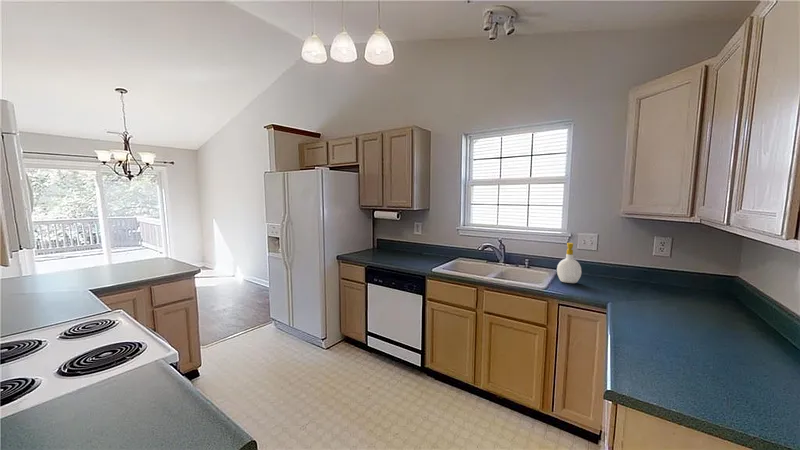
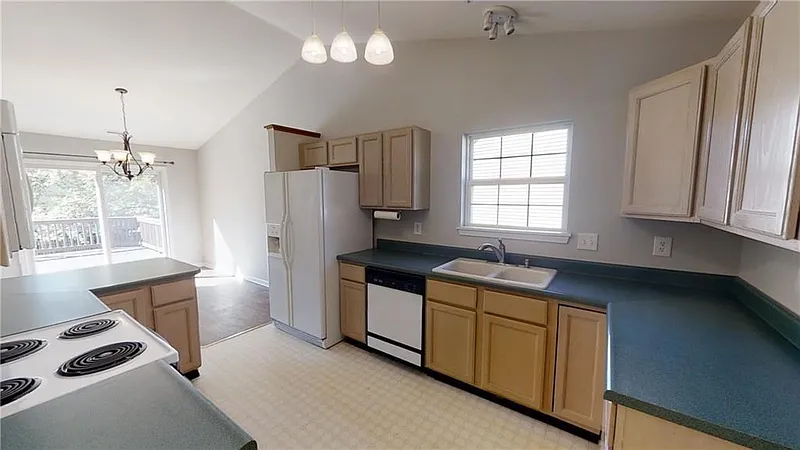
- soap bottle [556,242,583,284]
